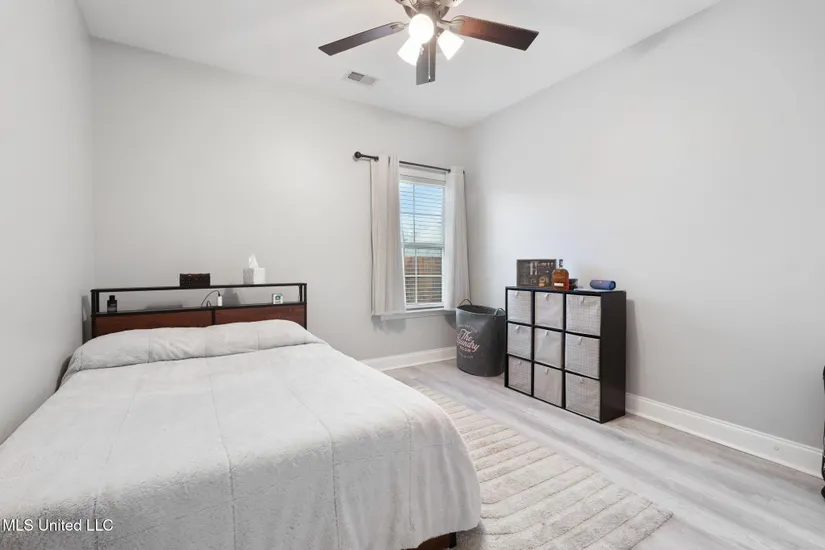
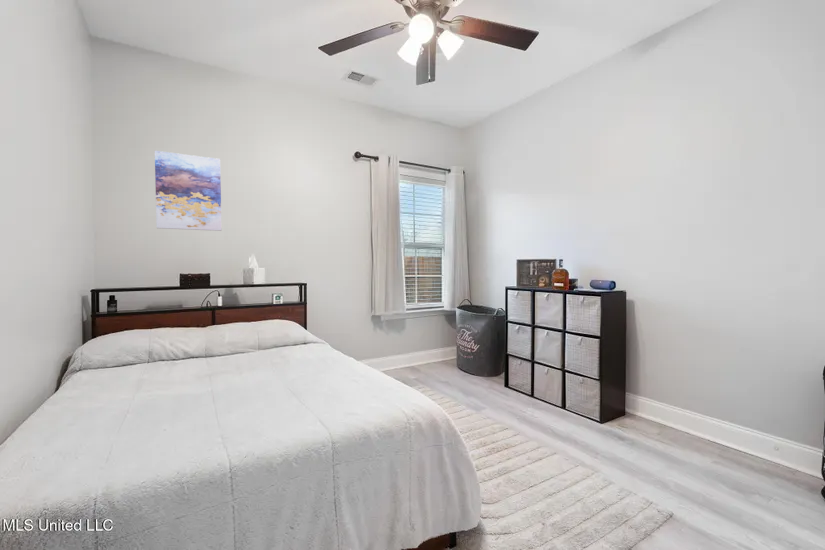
+ wall art [154,150,223,232]
